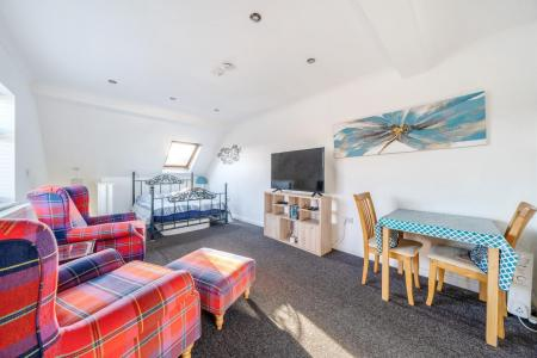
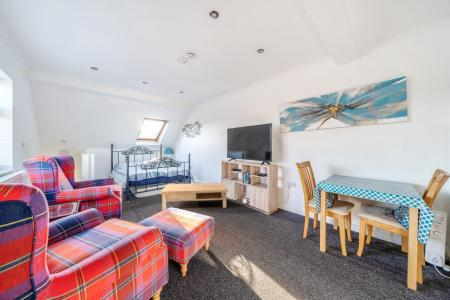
+ coffee table [159,182,229,211]
